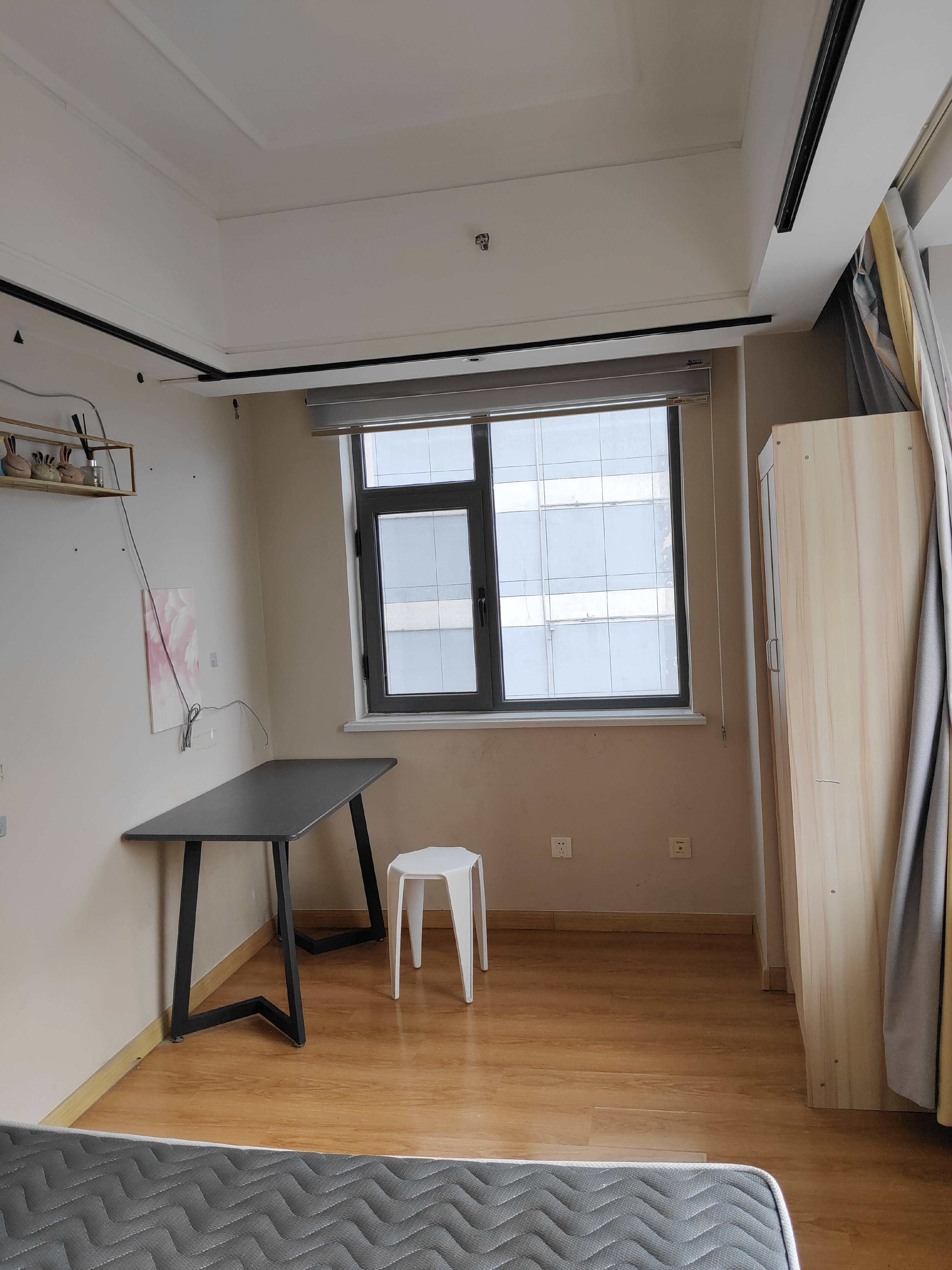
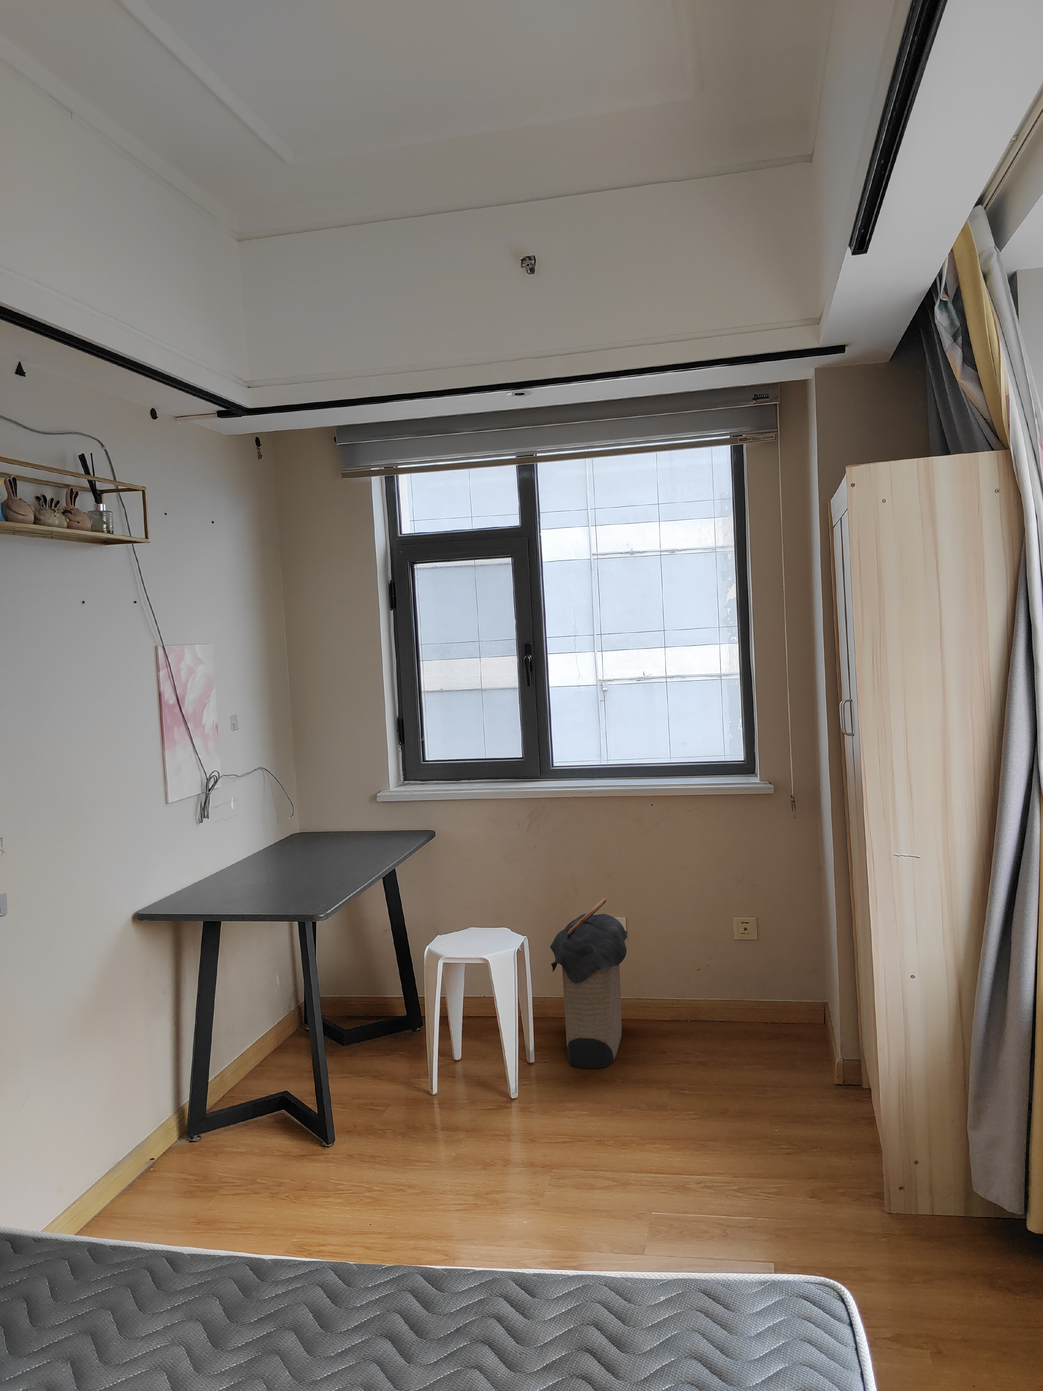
+ laundry hamper [550,898,628,1069]
